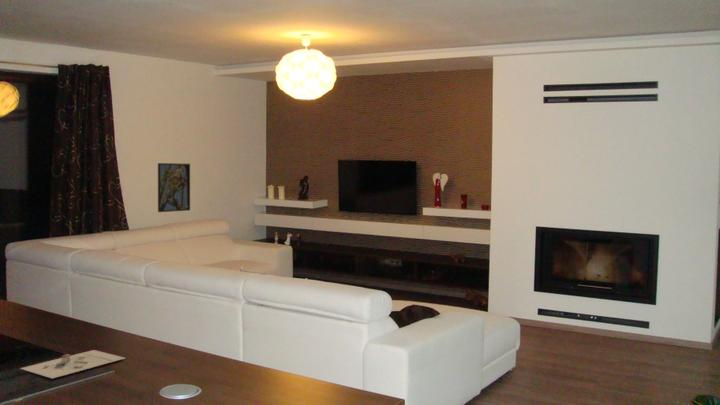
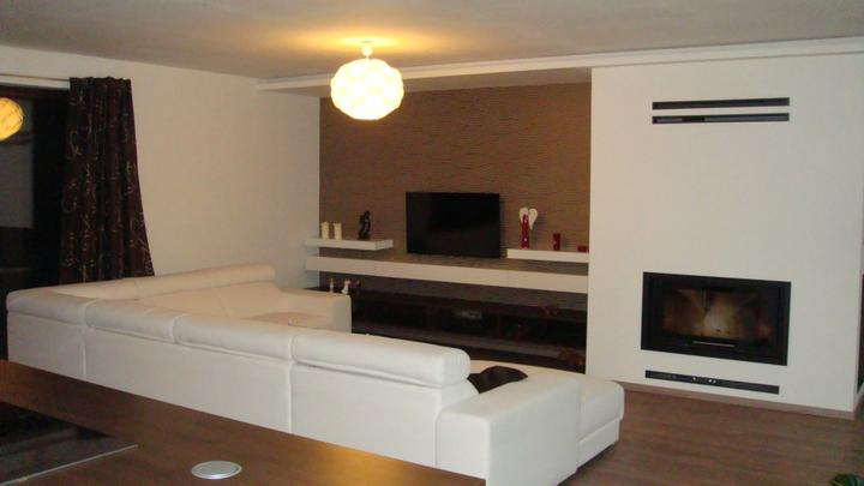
- architectural model [19,349,126,379]
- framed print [157,162,191,213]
